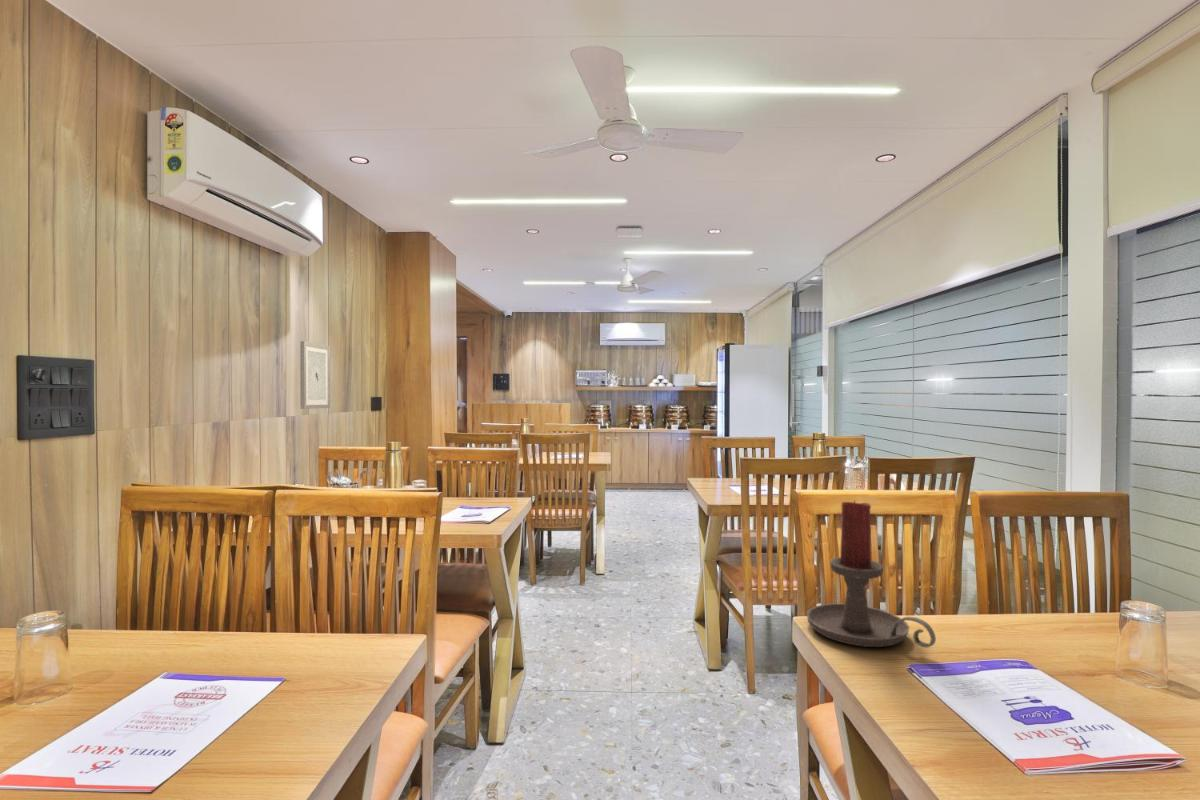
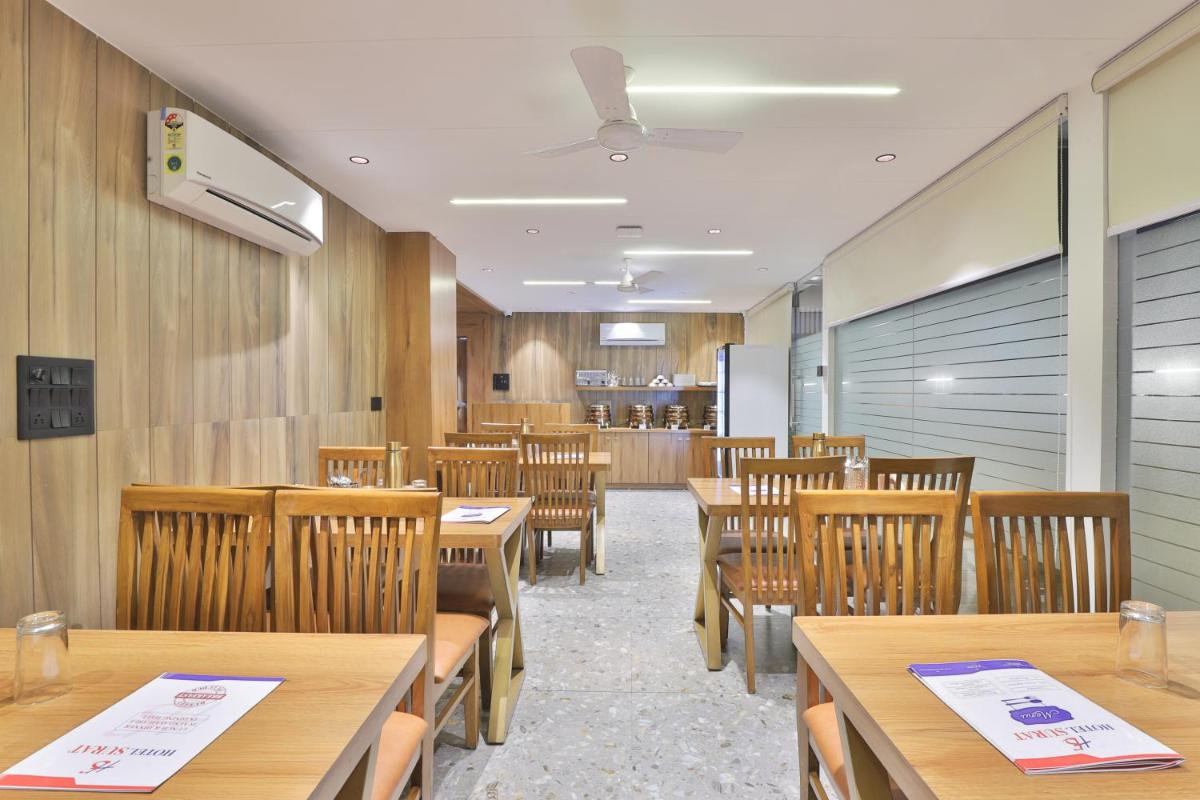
- wall art [299,340,331,410]
- candle holder [805,499,937,649]
